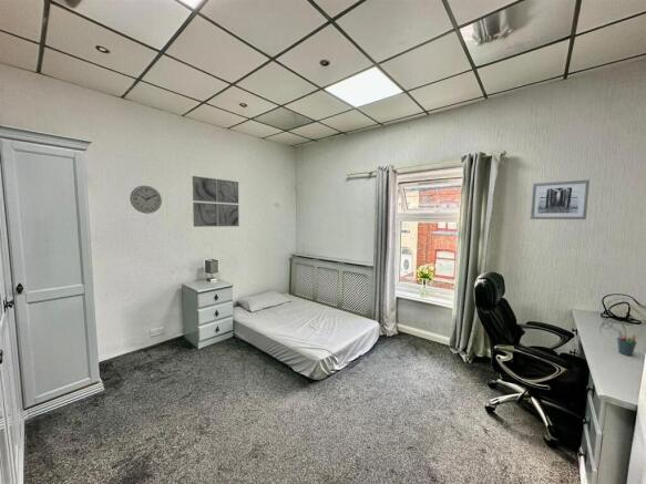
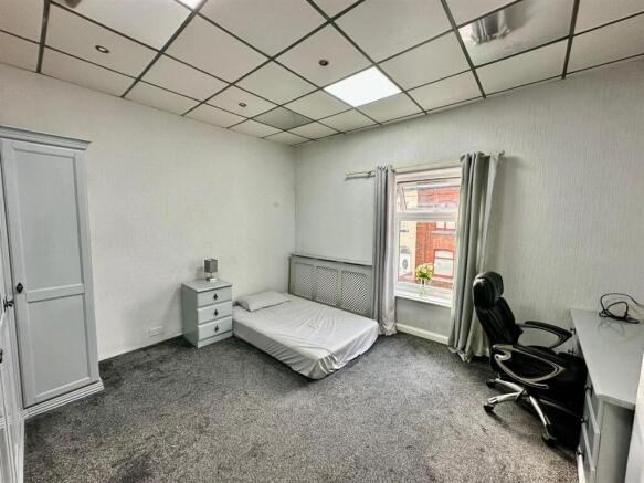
- wall clock [129,185,163,215]
- wall art [192,175,240,228]
- pen holder [616,329,638,357]
- wall art [529,178,591,220]
